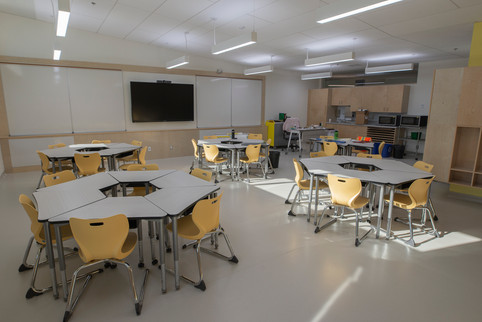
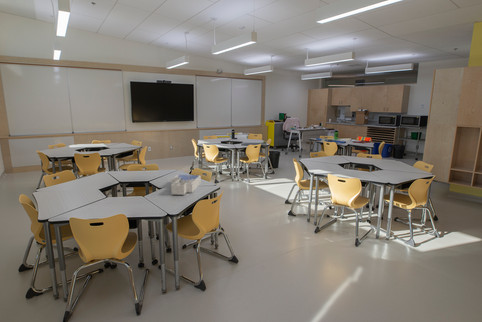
+ desk organizer [170,174,202,196]
